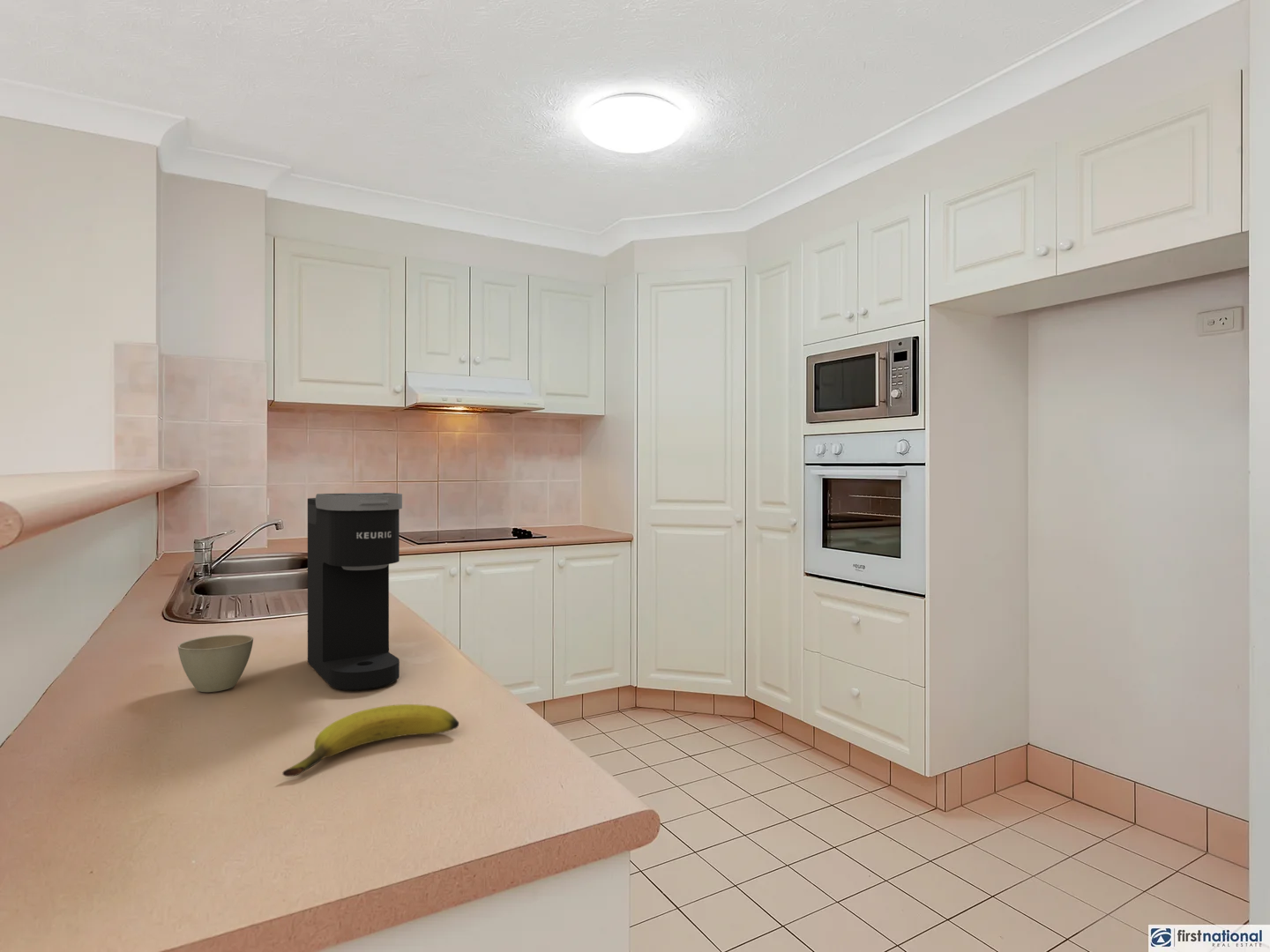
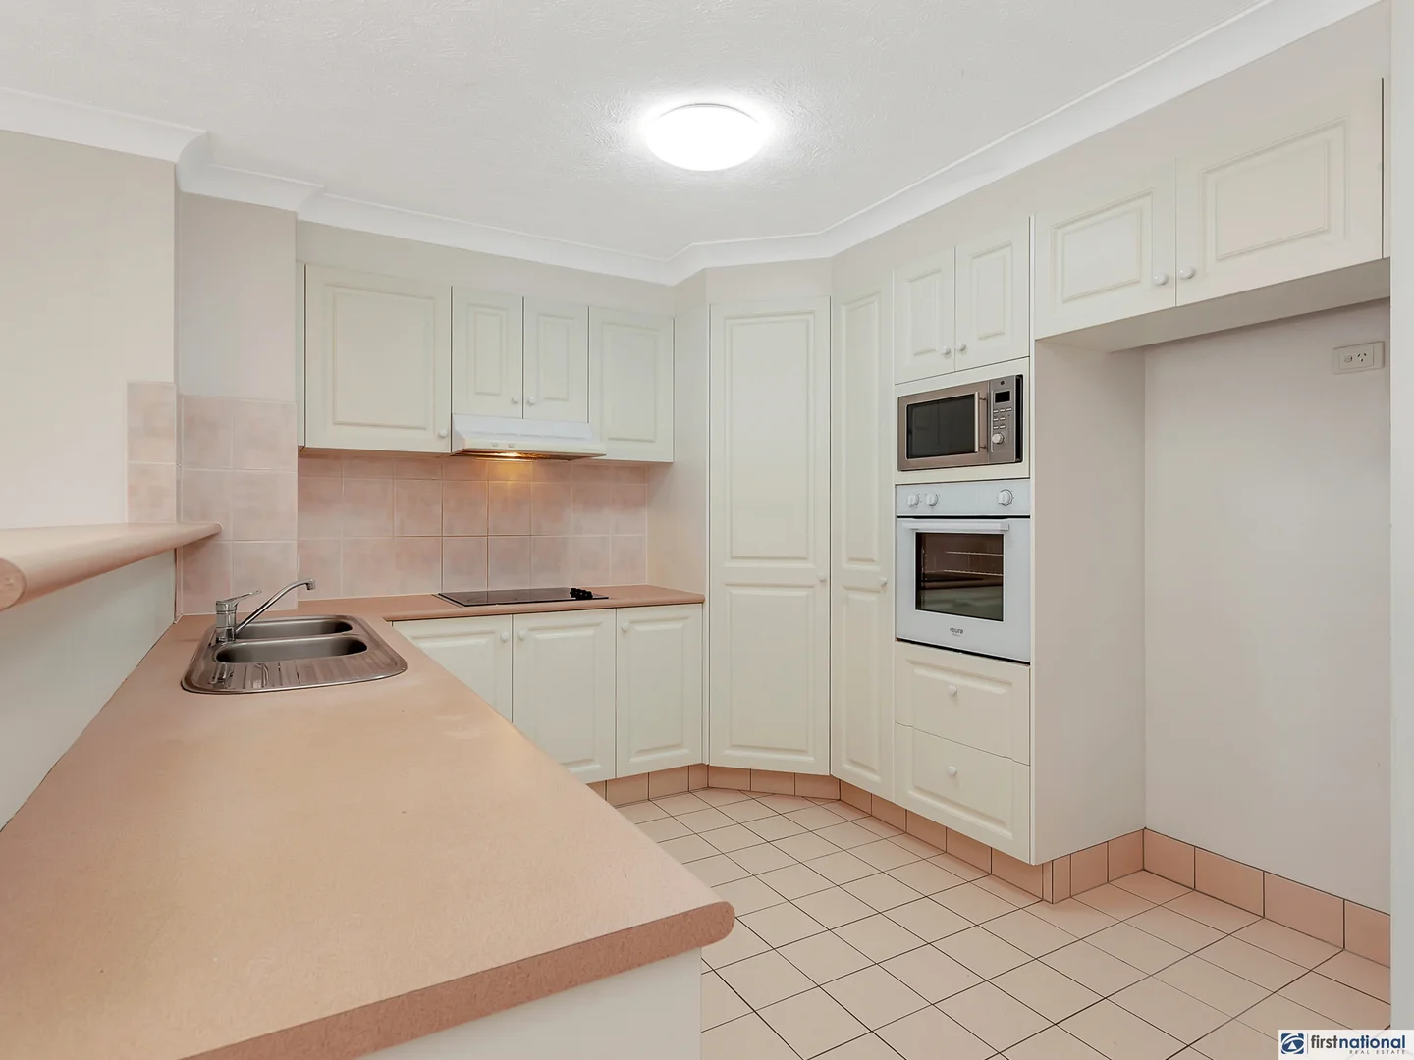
- banana [281,703,459,777]
- flower pot [177,634,254,693]
- coffee maker [307,492,403,691]
